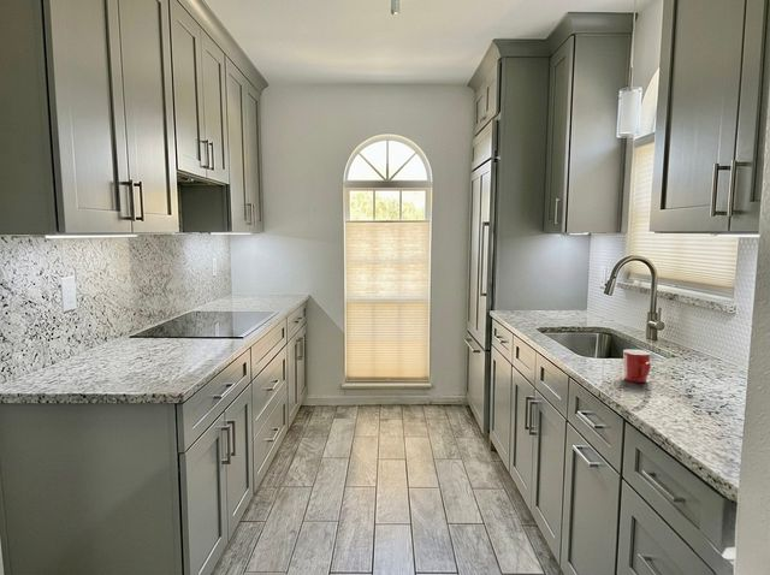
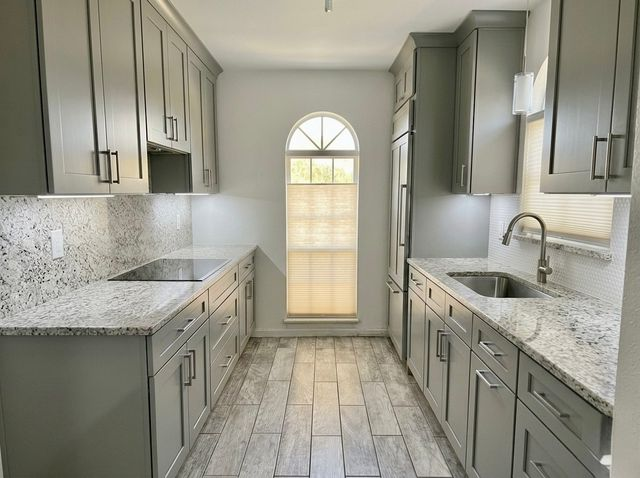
- mug [622,349,652,384]
